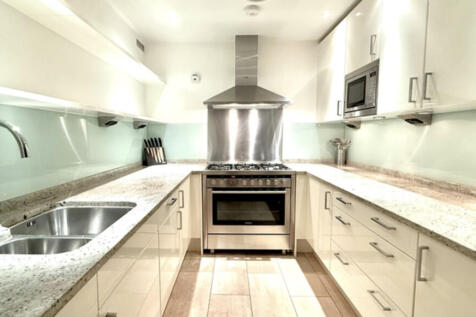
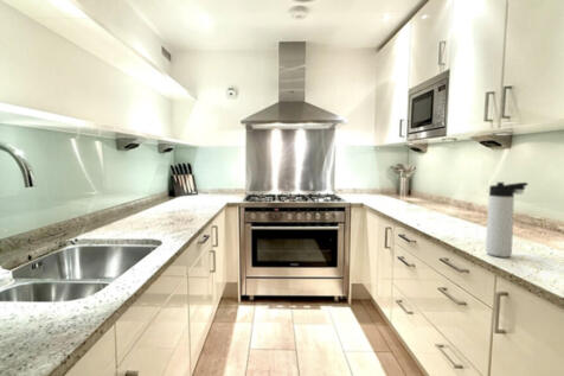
+ thermos bottle [485,181,528,259]
